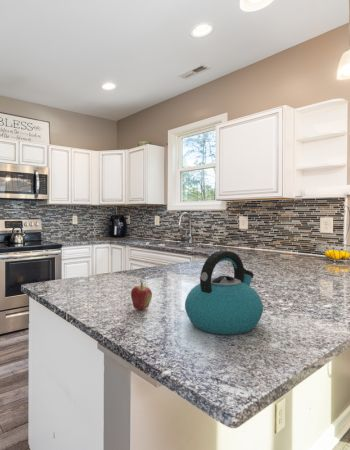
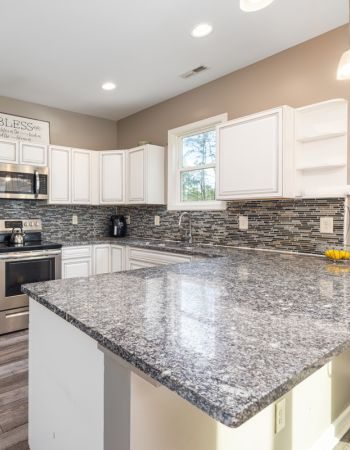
- kettle [184,250,264,336]
- fruit [130,279,153,311]
